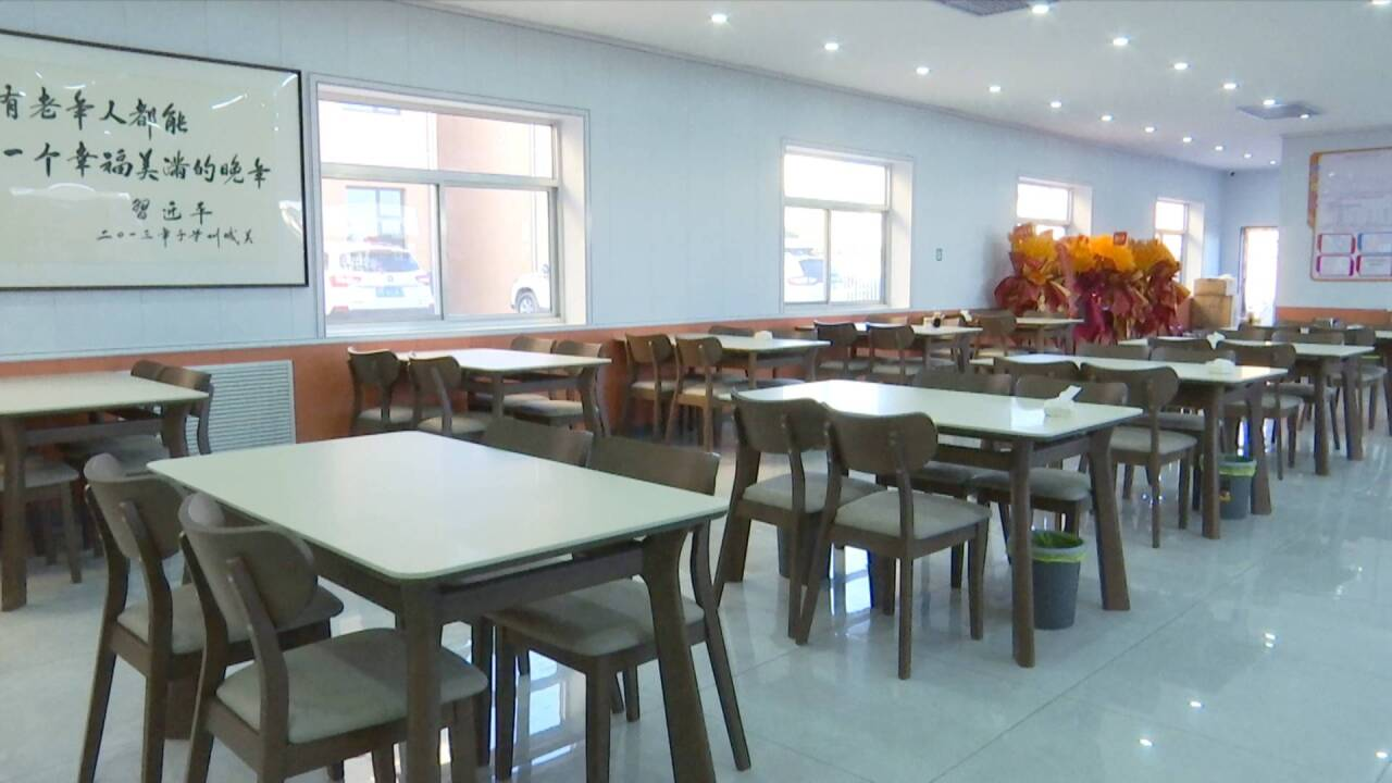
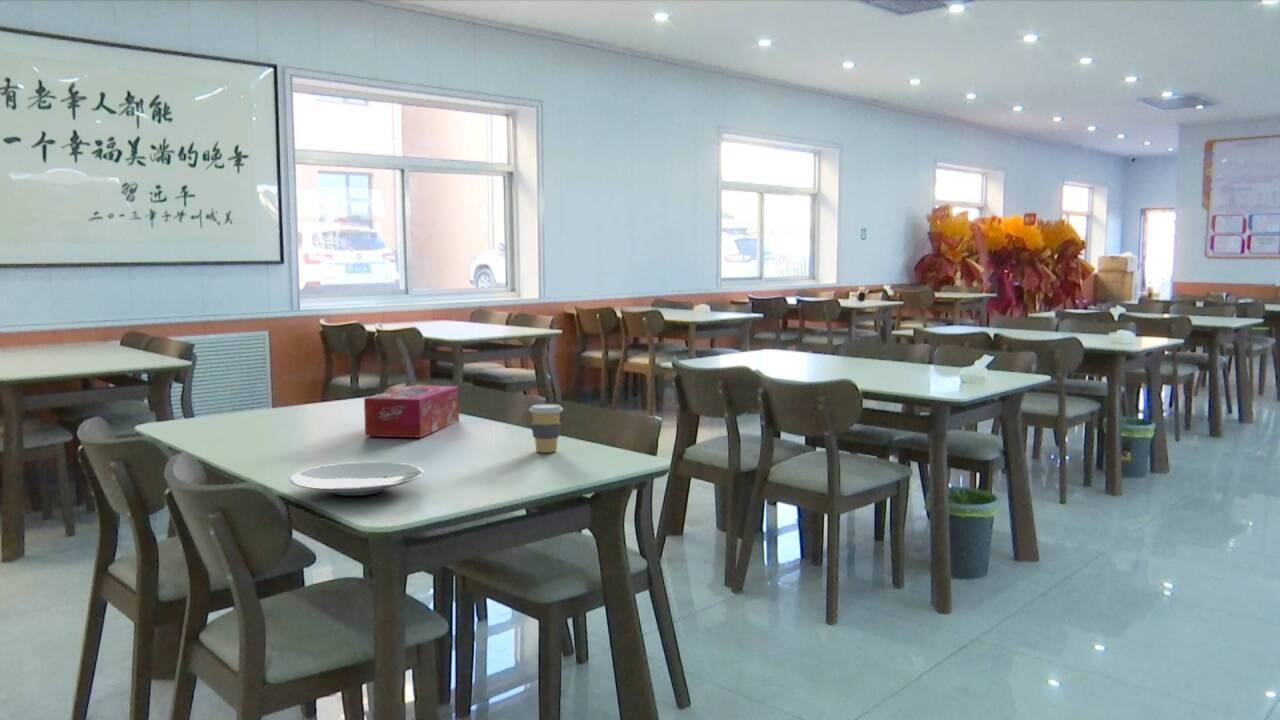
+ tissue box [363,385,460,439]
+ plate [289,461,425,497]
+ coffee cup [528,403,564,454]
